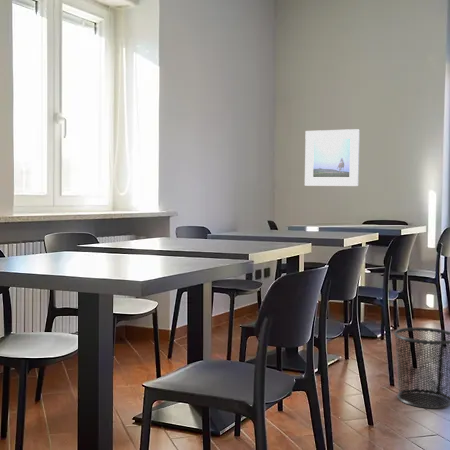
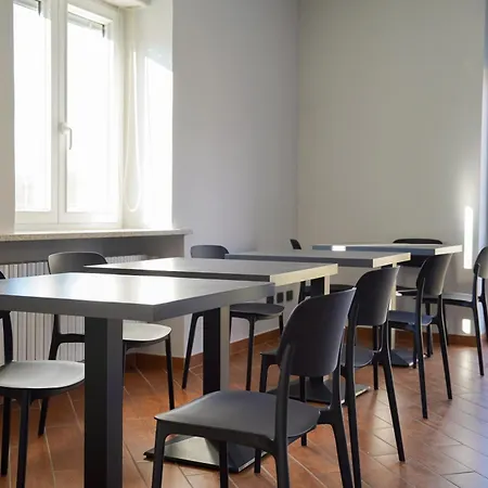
- waste bin [393,327,450,410]
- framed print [304,128,361,187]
